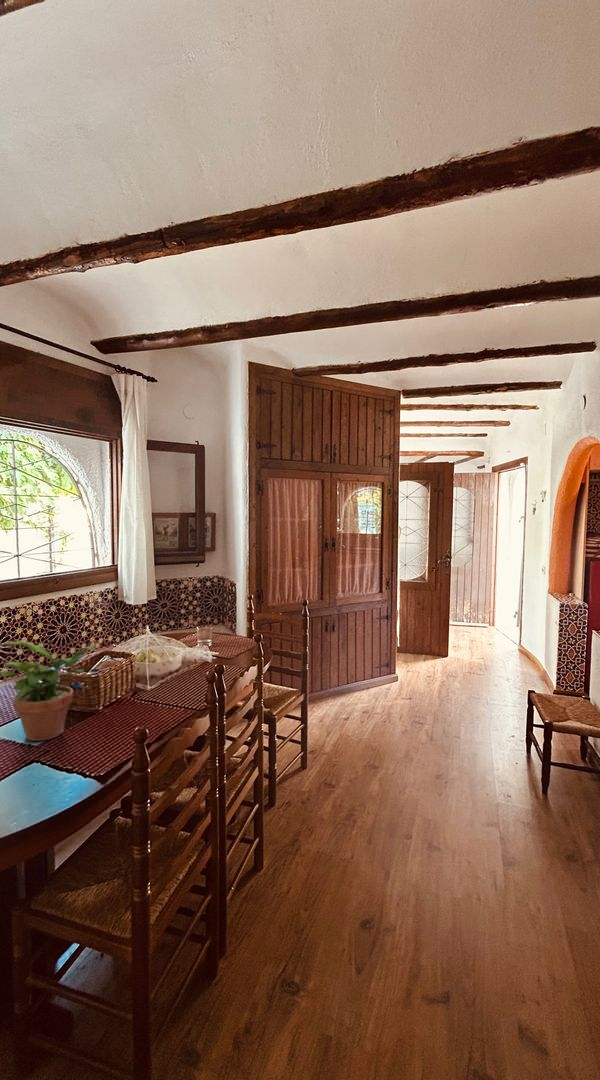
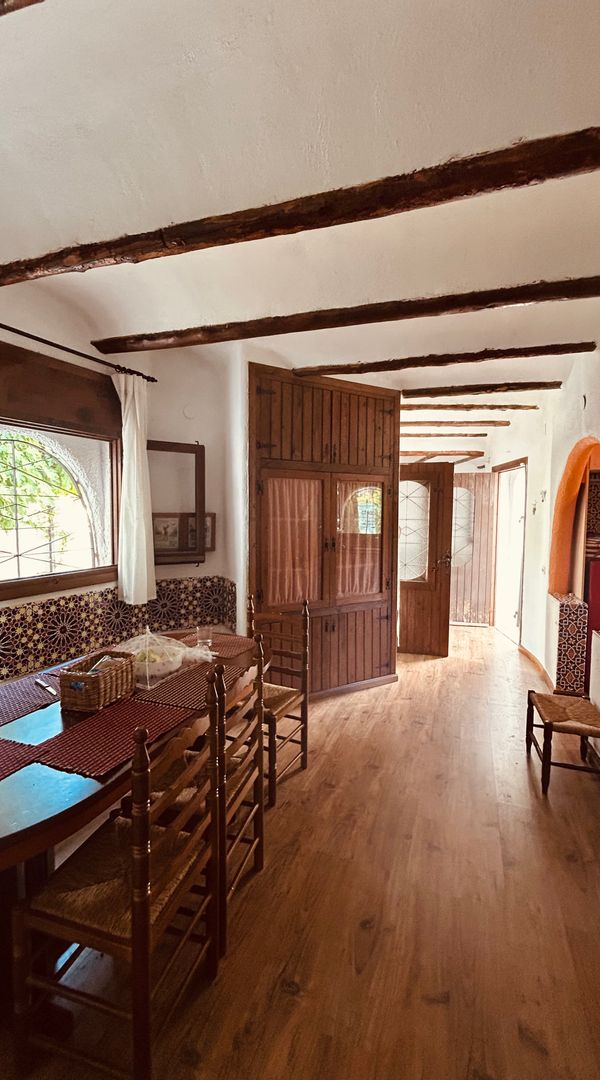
- potted plant [0,640,97,742]
